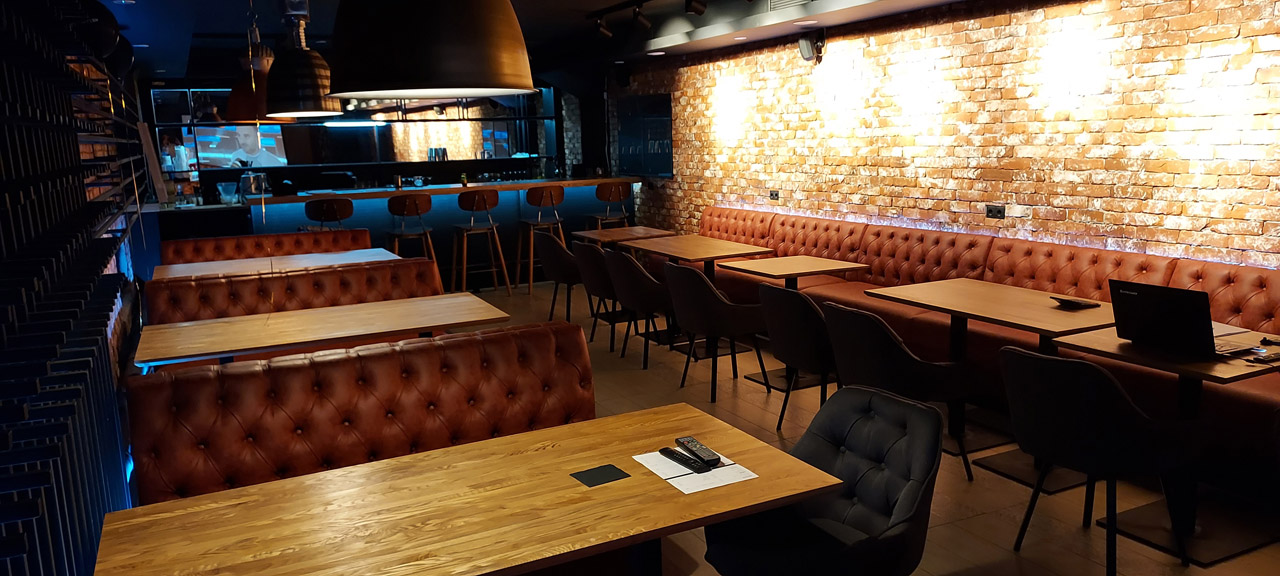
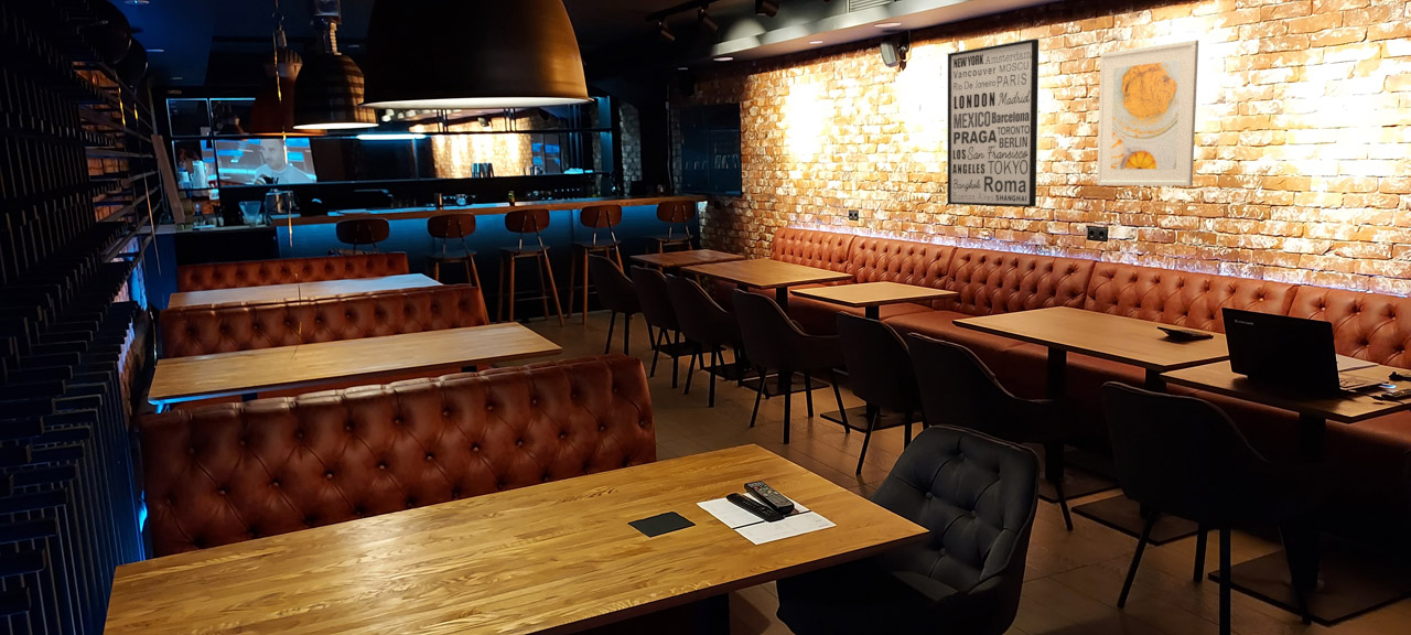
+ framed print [1096,39,1199,187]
+ wall art [947,37,1040,208]
